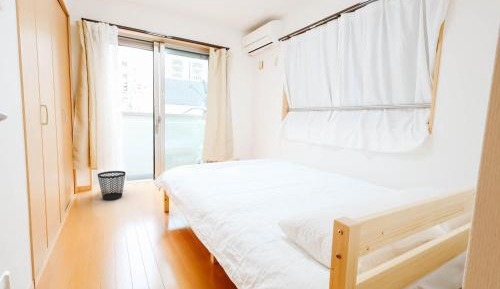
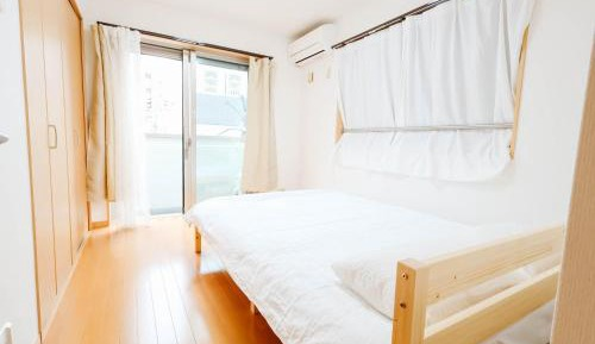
- wastebasket [96,170,126,201]
